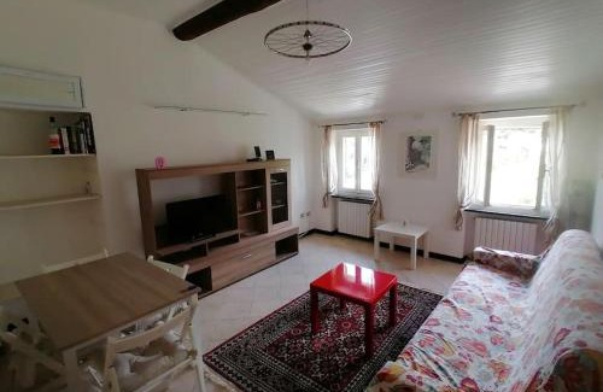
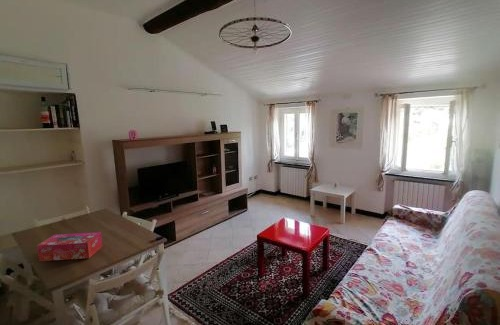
+ tissue box [36,231,103,262]
